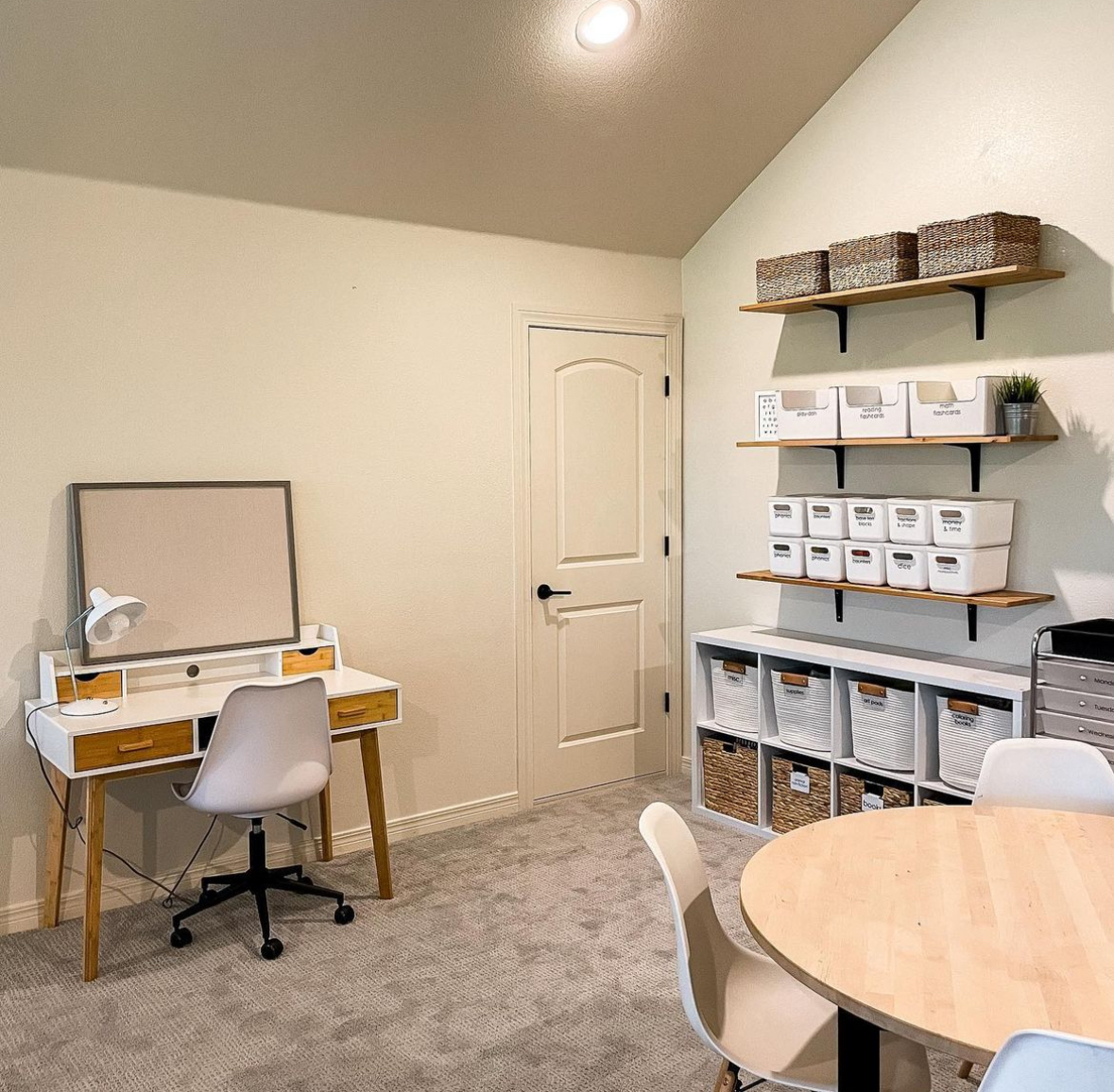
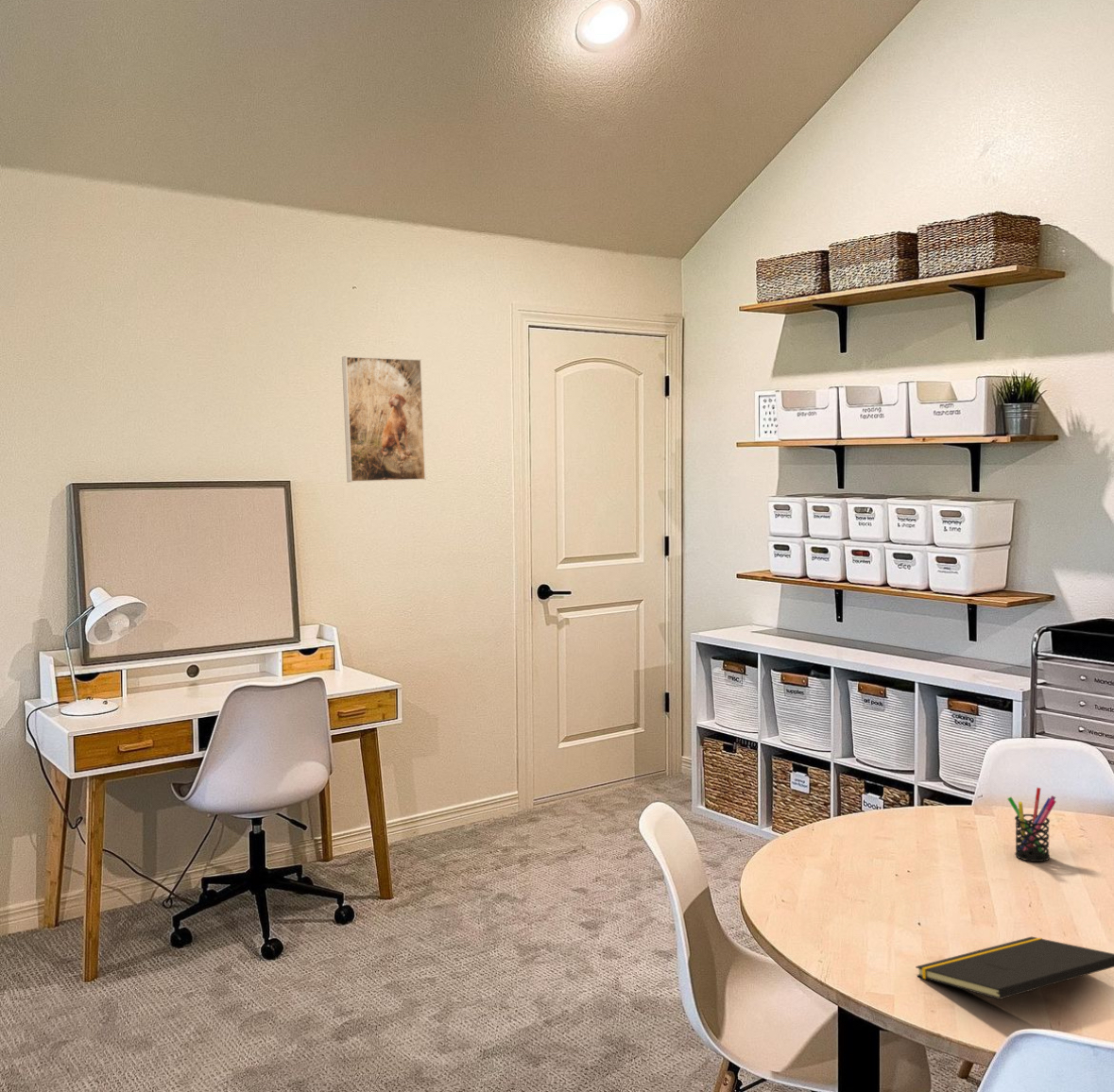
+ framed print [341,355,427,483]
+ pen holder [1006,787,1057,862]
+ notepad [915,936,1114,1000]
